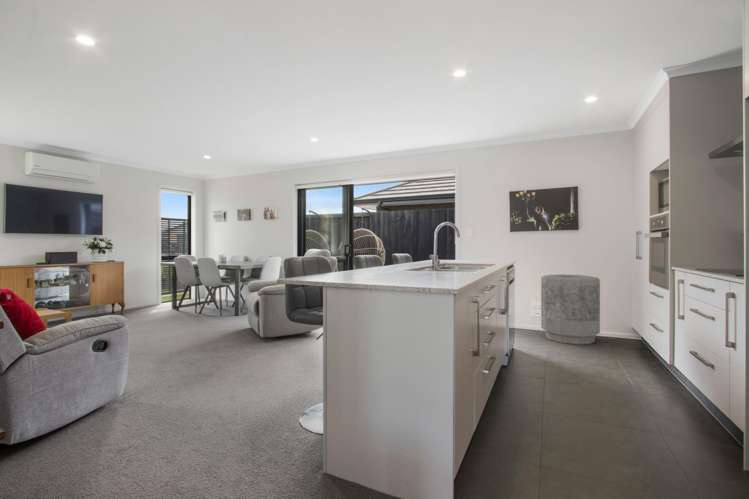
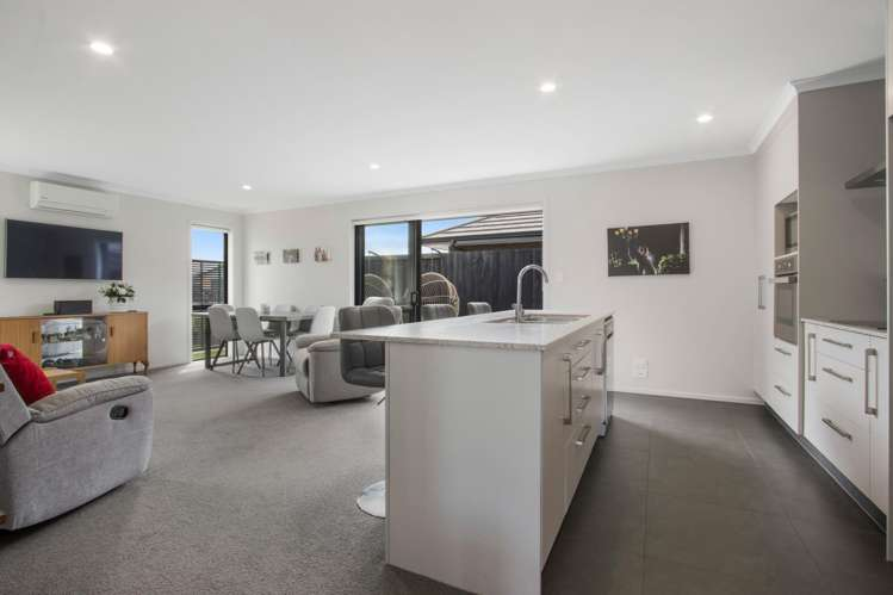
- trash can [540,273,601,345]
